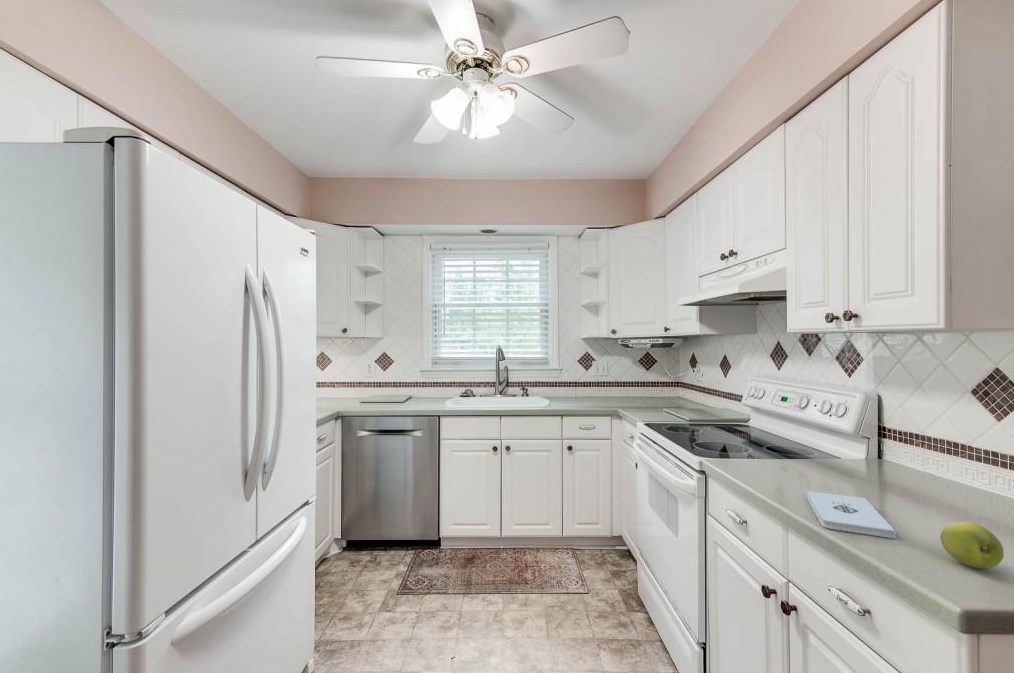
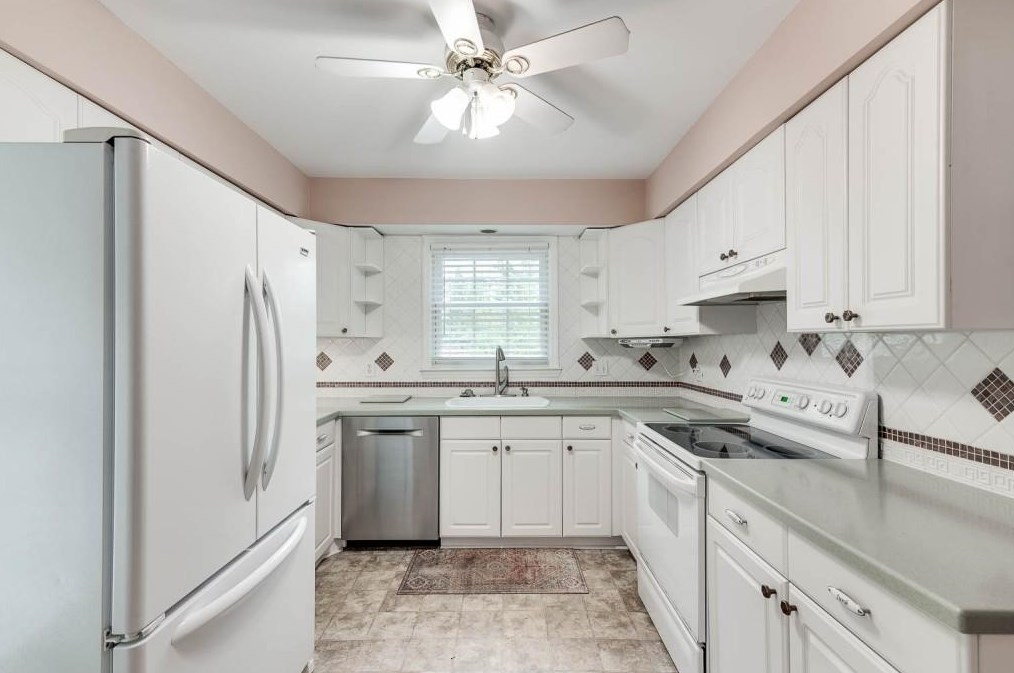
- apple [939,521,1005,569]
- notepad [806,490,896,539]
